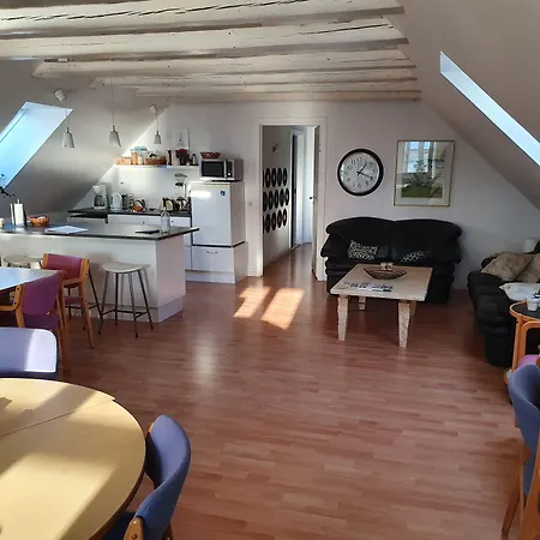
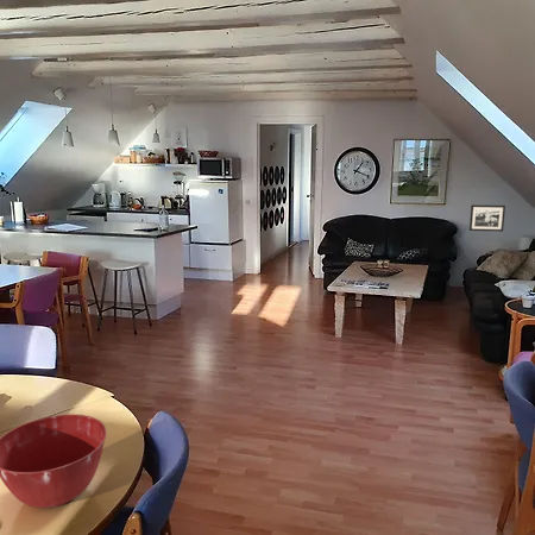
+ mixing bowl [0,414,108,509]
+ picture frame [468,203,506,233]
